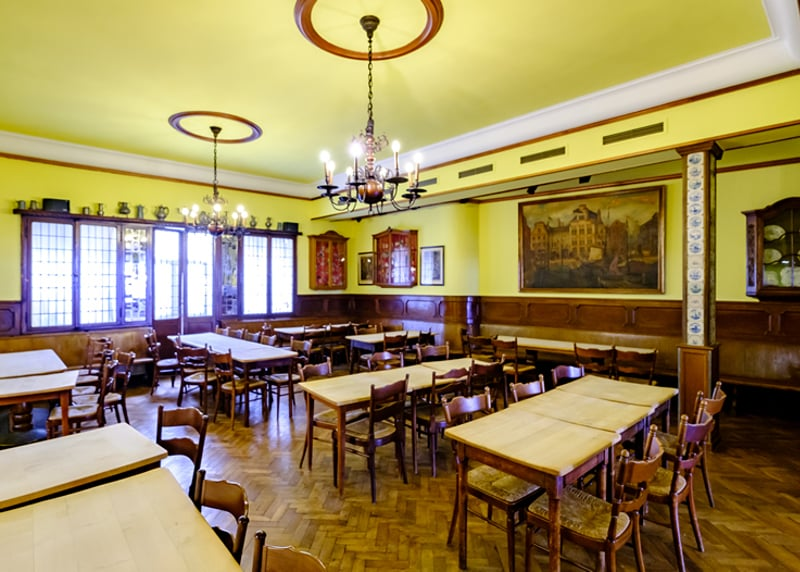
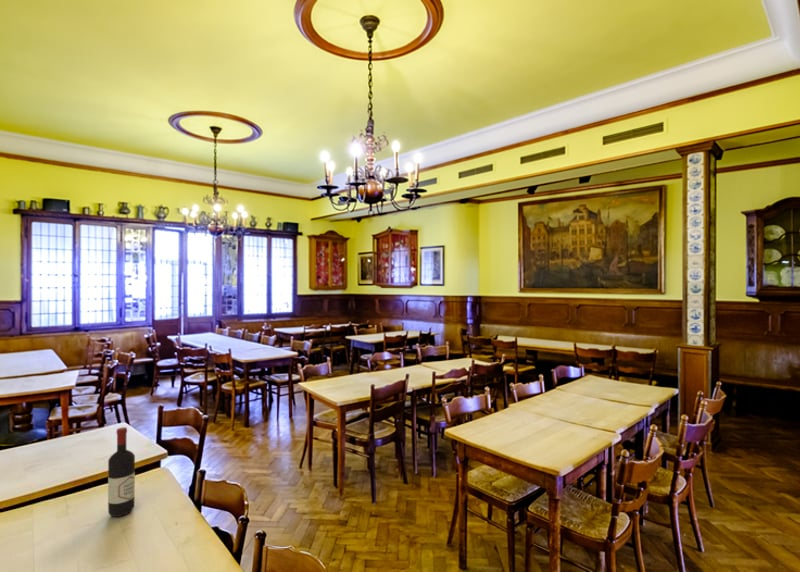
+ wine bottle [107,426,136,518]
